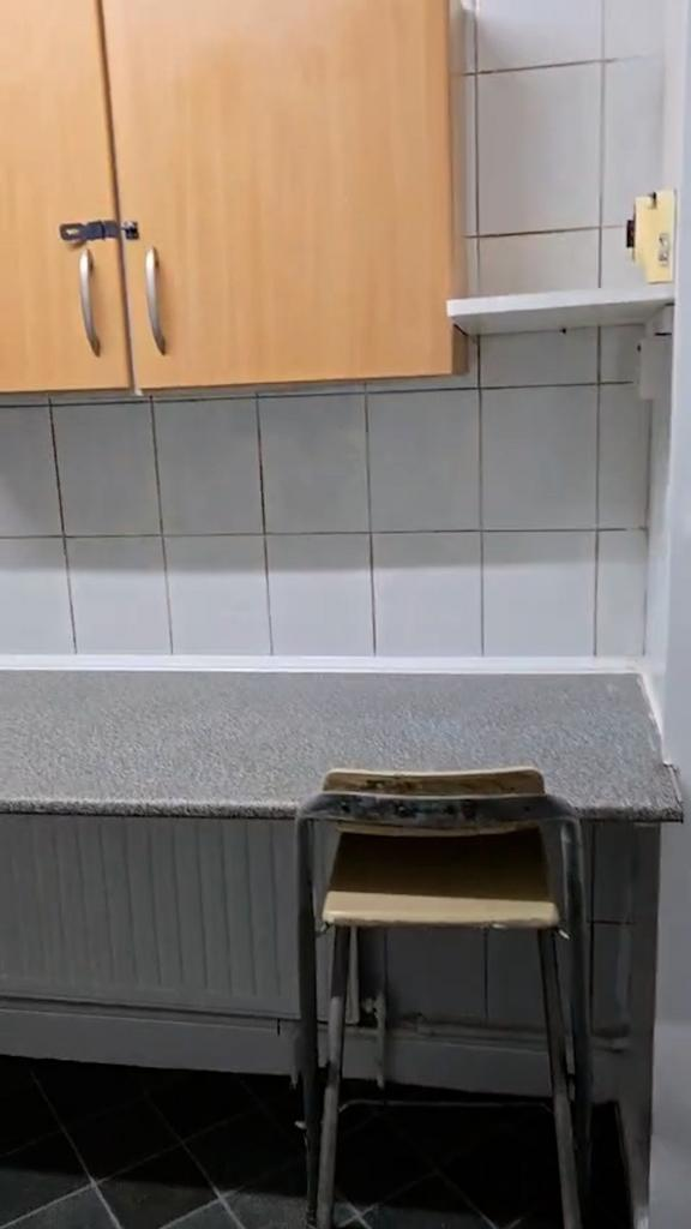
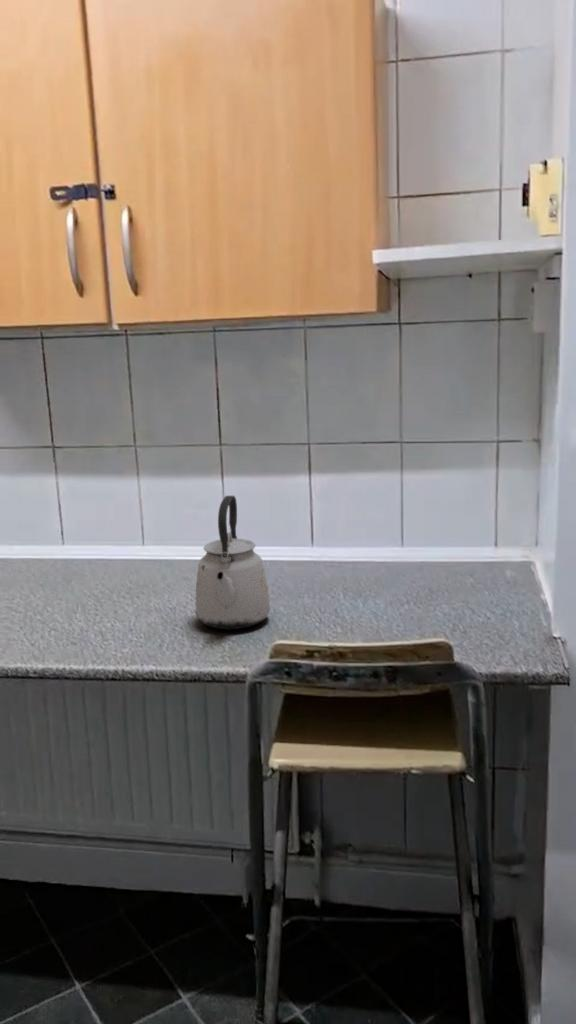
+ kettle [195,495,271,630]
